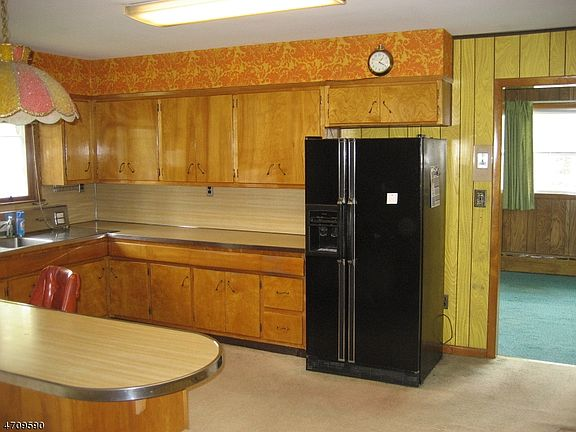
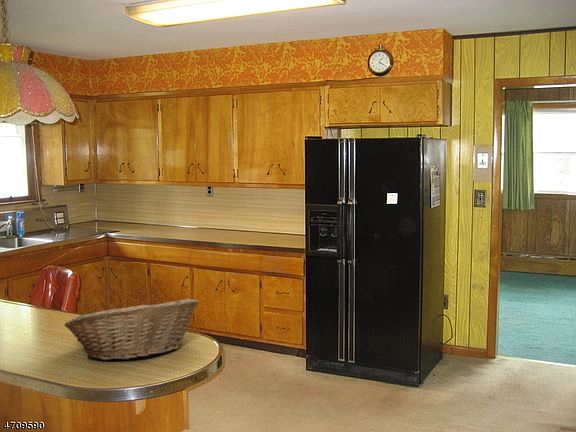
+ fruit basket [64,298,199,361]
